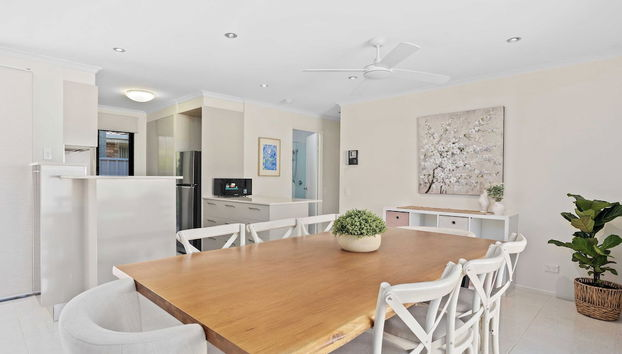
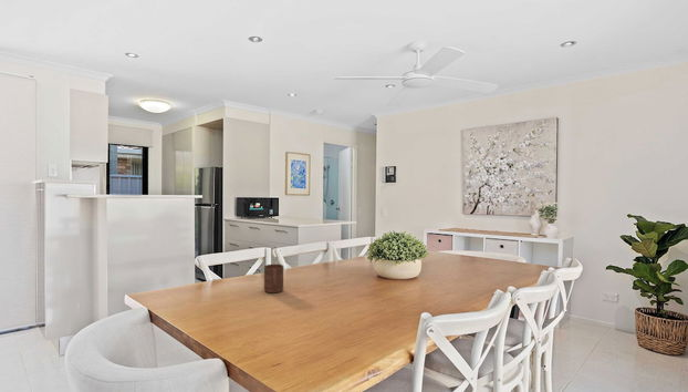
+ cup [263,264,284,293]
